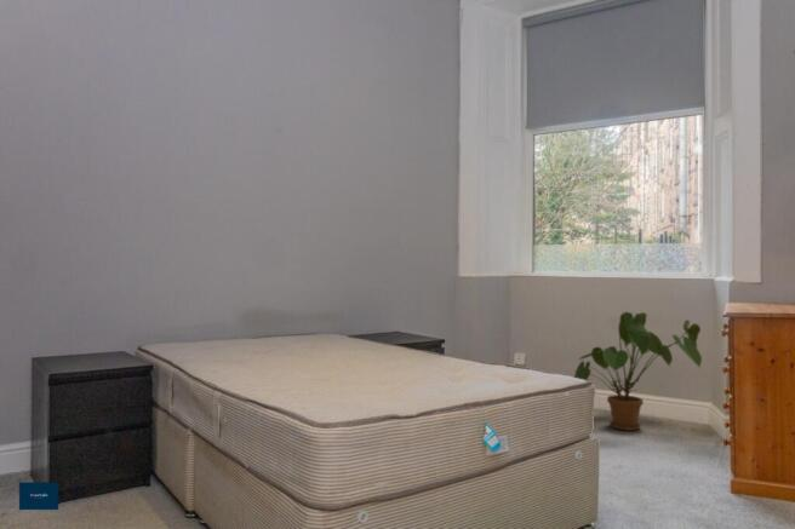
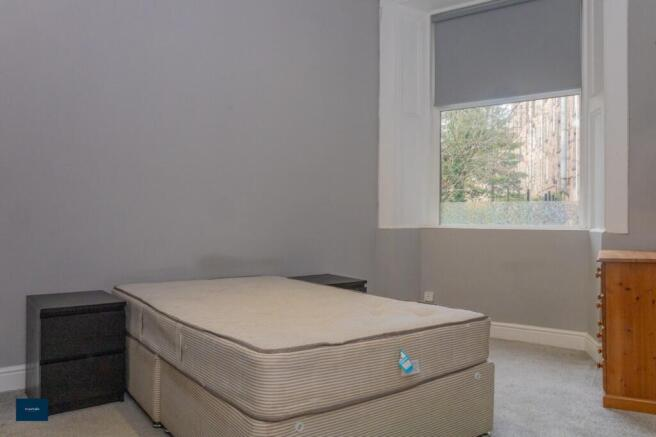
- house plant [573,311,703,432]
